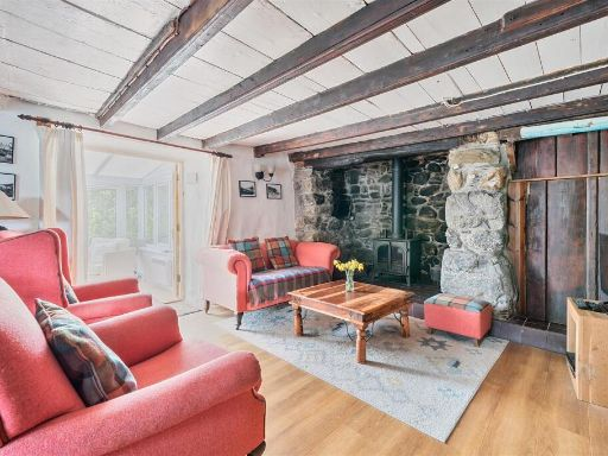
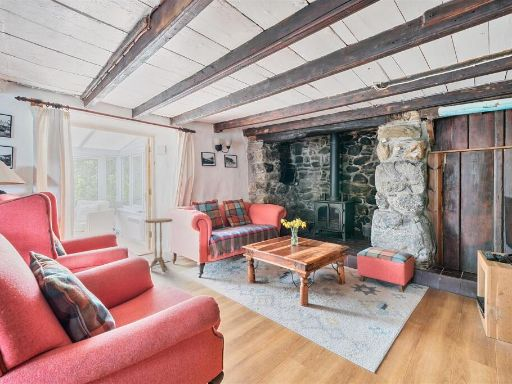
+ side table [144,218,174,272]
